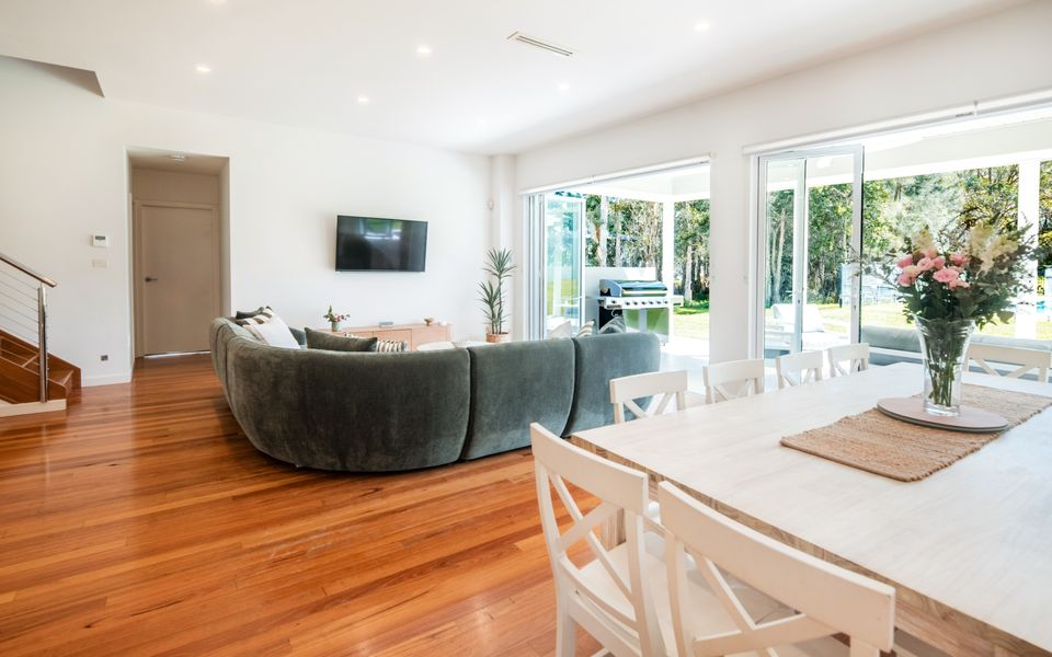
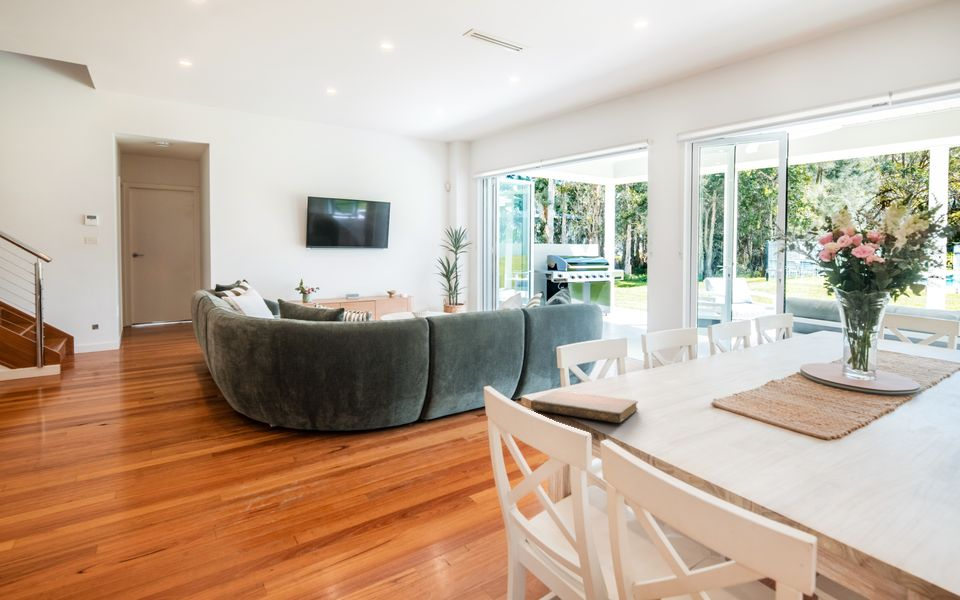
+ notebook [530,390,639,424]
